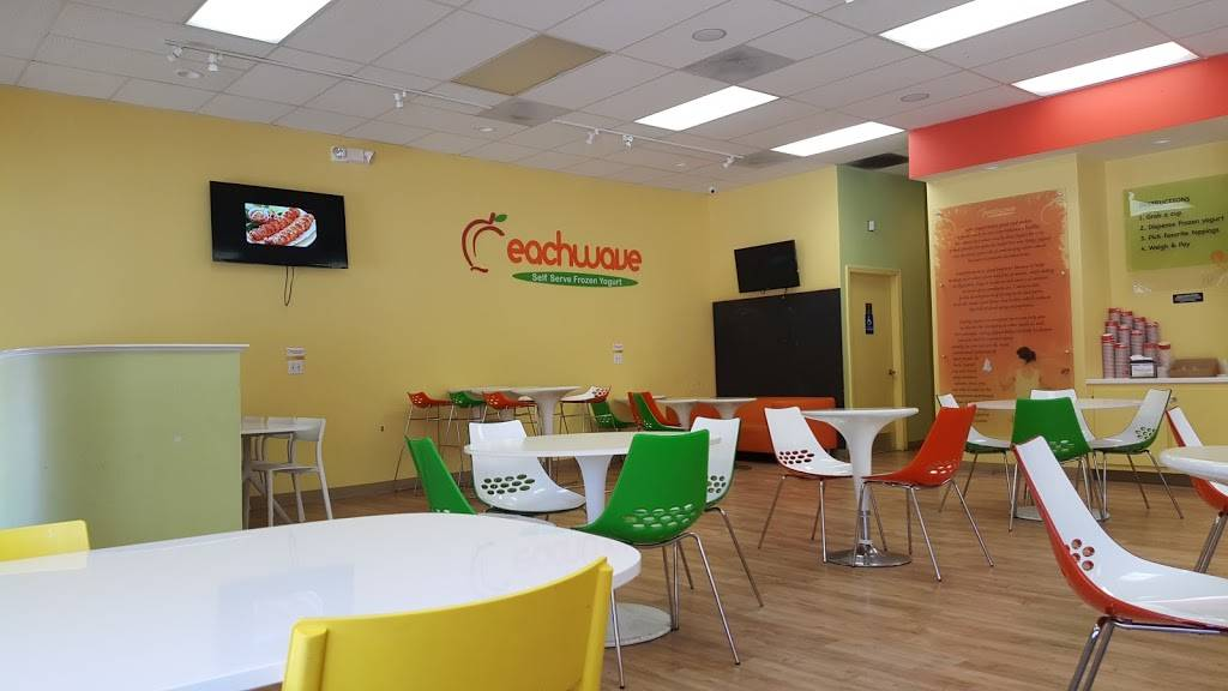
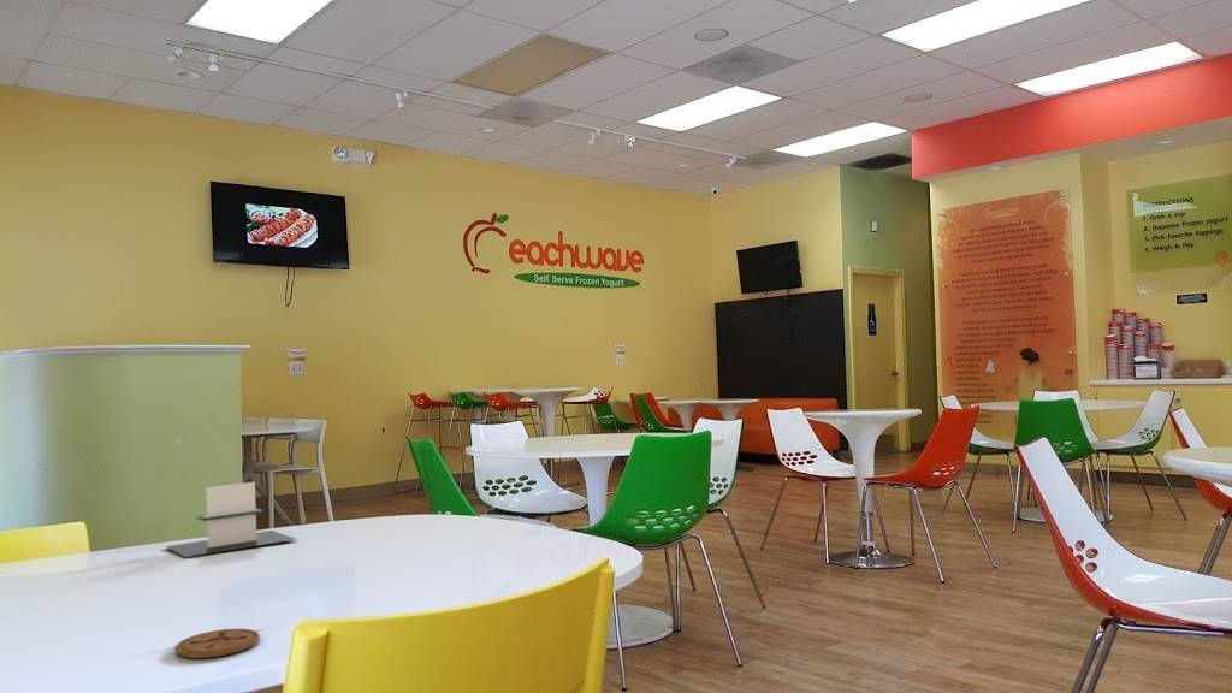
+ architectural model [164,480,296,558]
+ coaster [174,628,261,659]
